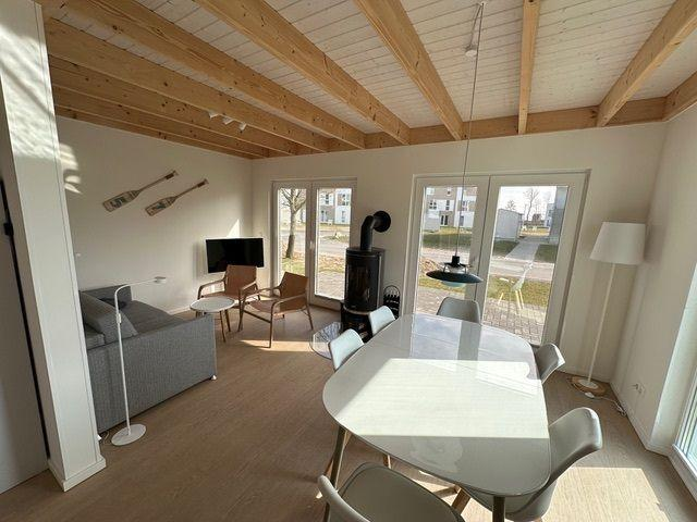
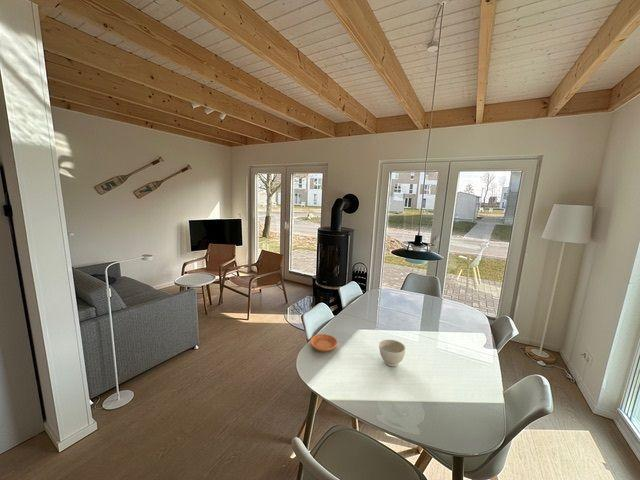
+ bowl [378,339,406,367]
+ saucer [309,333,338,353]
